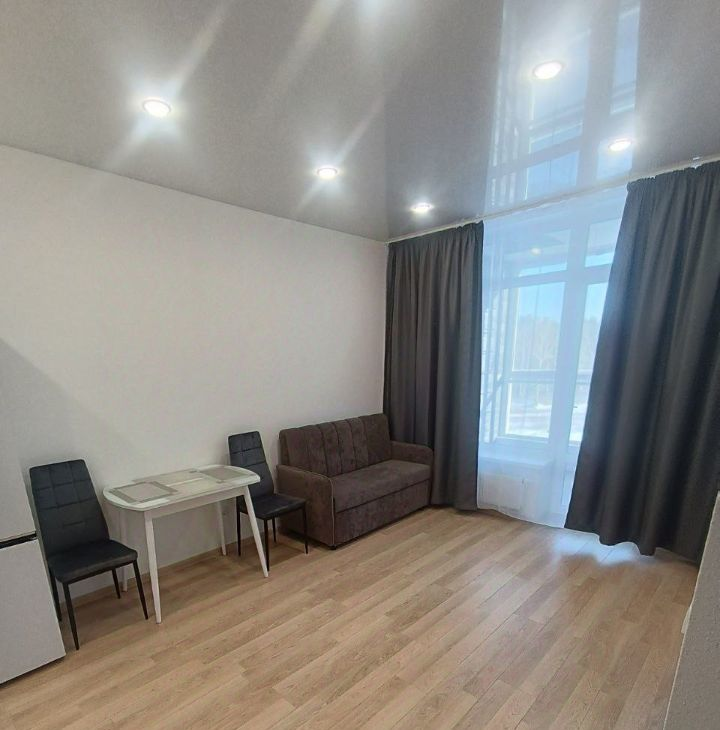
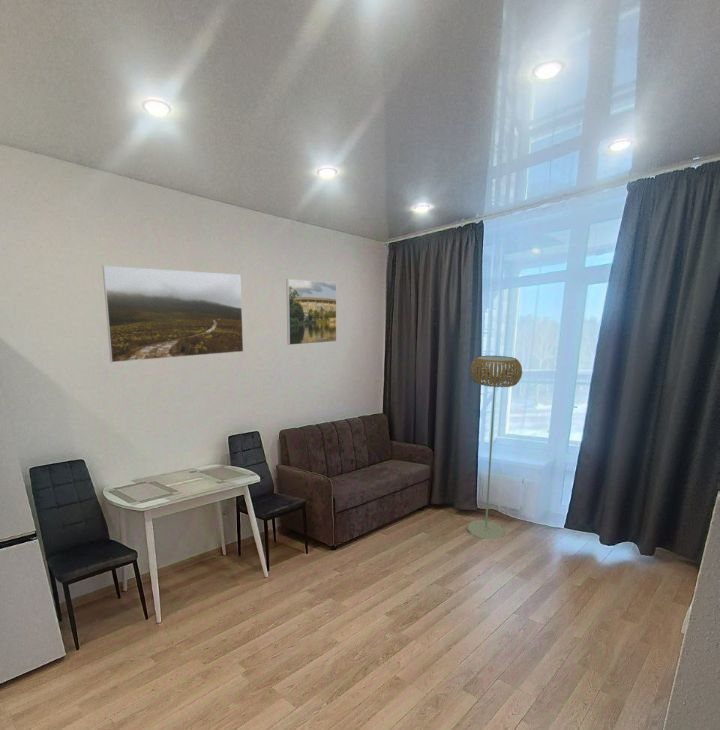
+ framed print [285,278,337,346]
+ floor lamp [467,355,523,540]
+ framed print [101,264,244,363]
